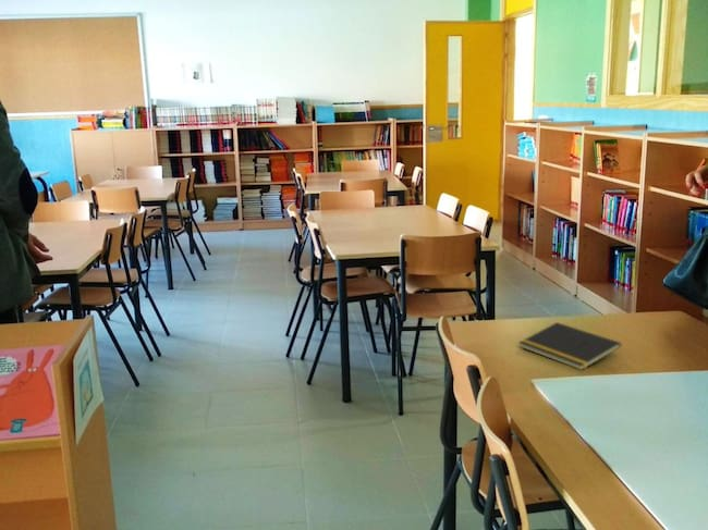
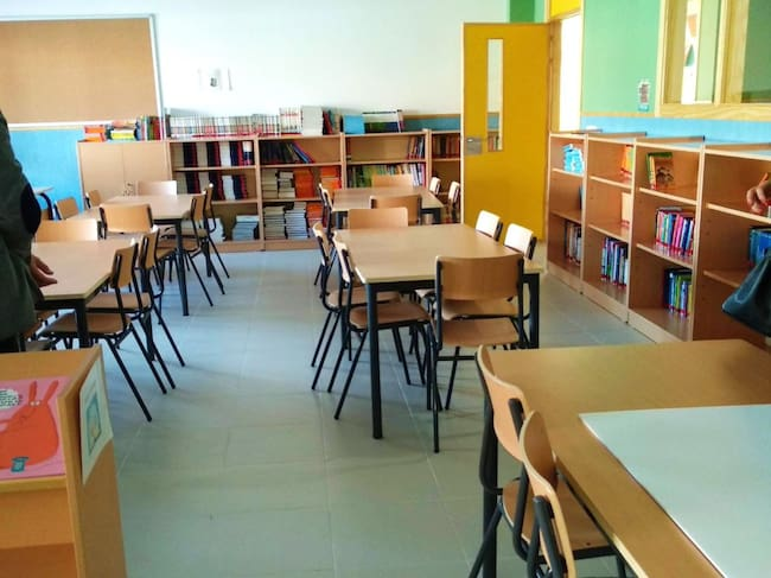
- notepad [518,321,622,371]
